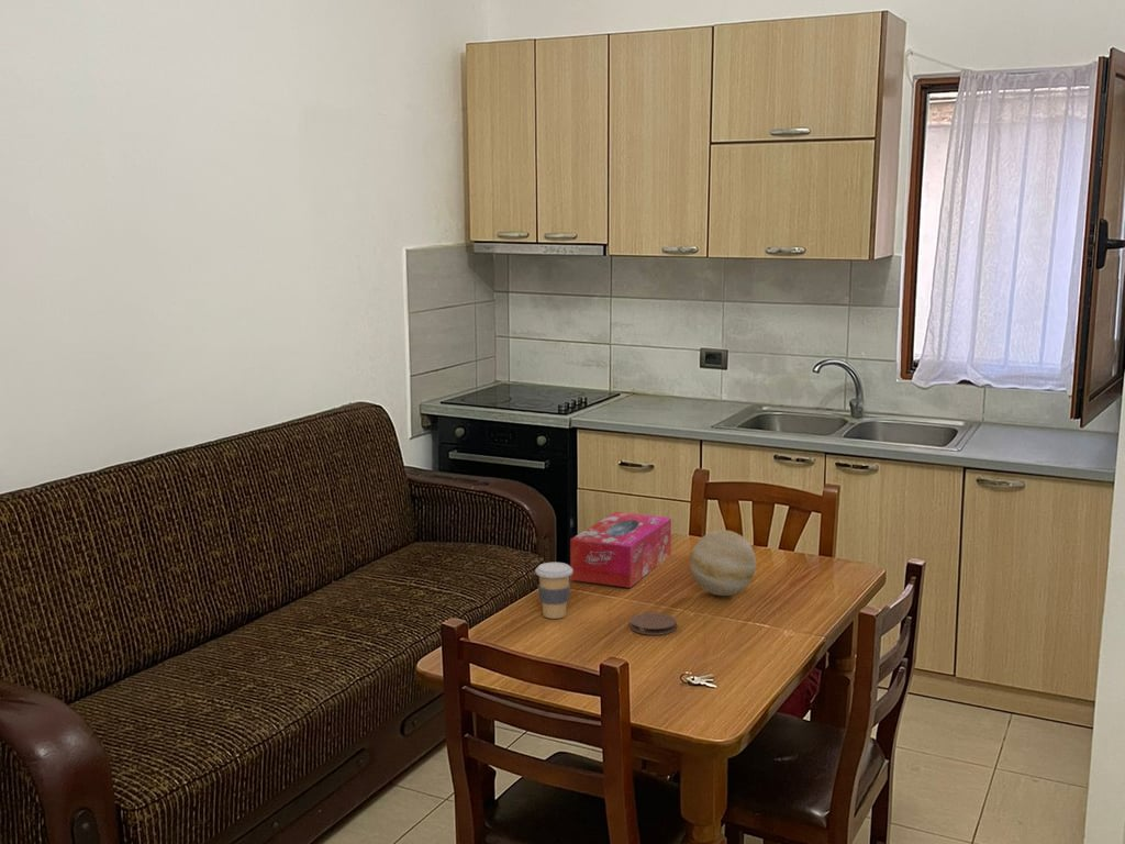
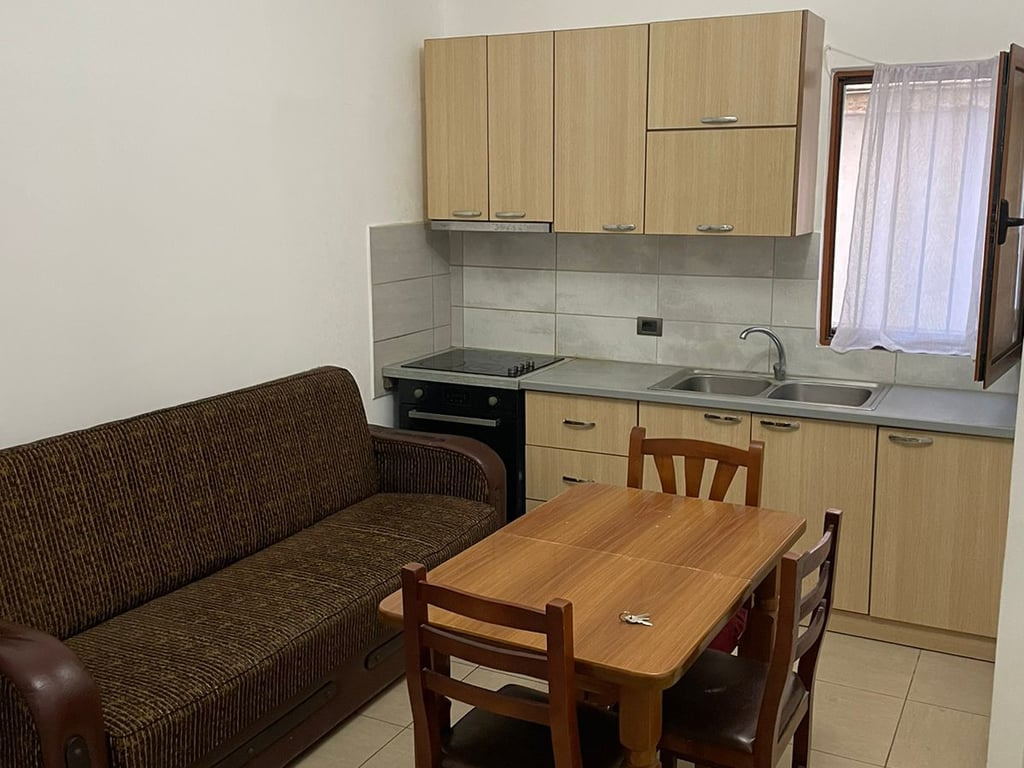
- coffee cup [534,562,572,620]
- decorative ball [689,529,757,597]
- tissue box [569,511,672,589]
- coaster [628,612,678,636]
